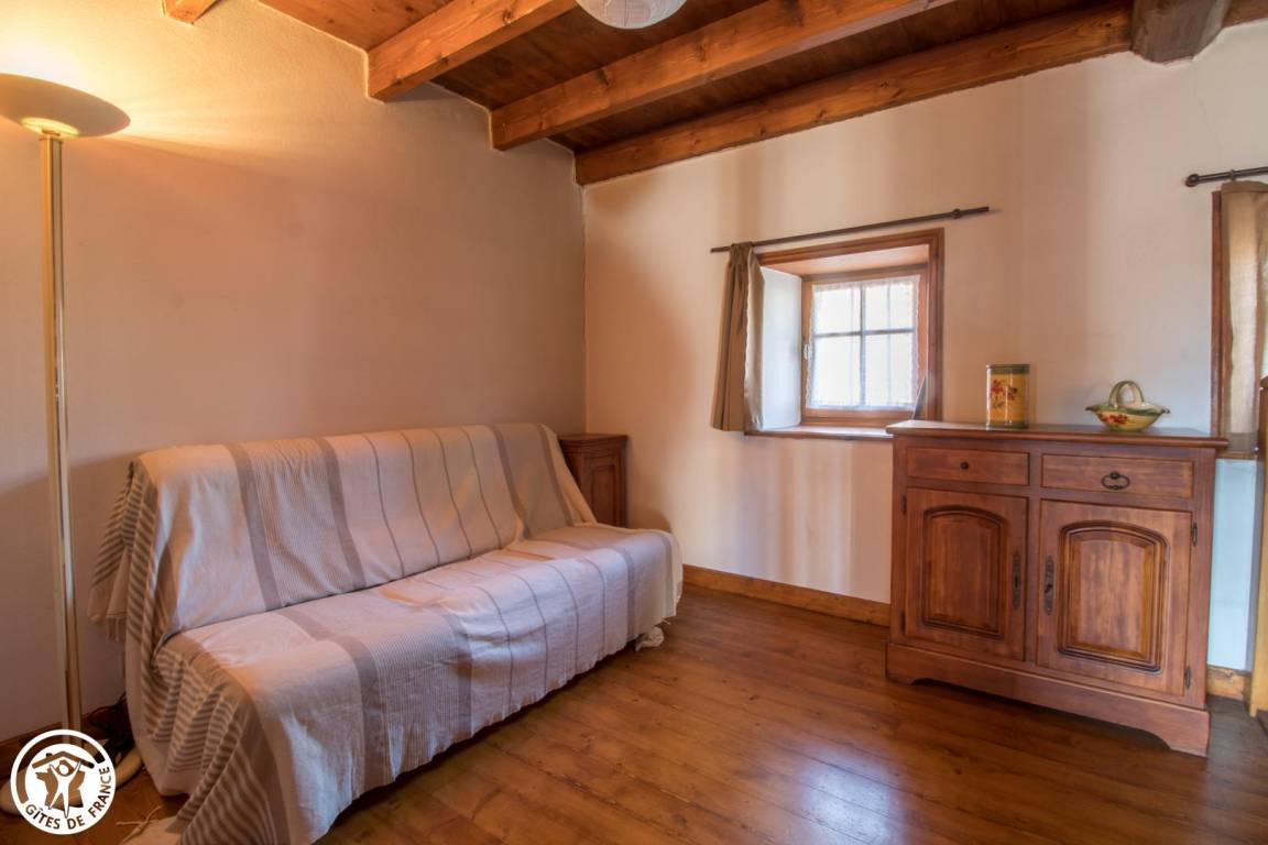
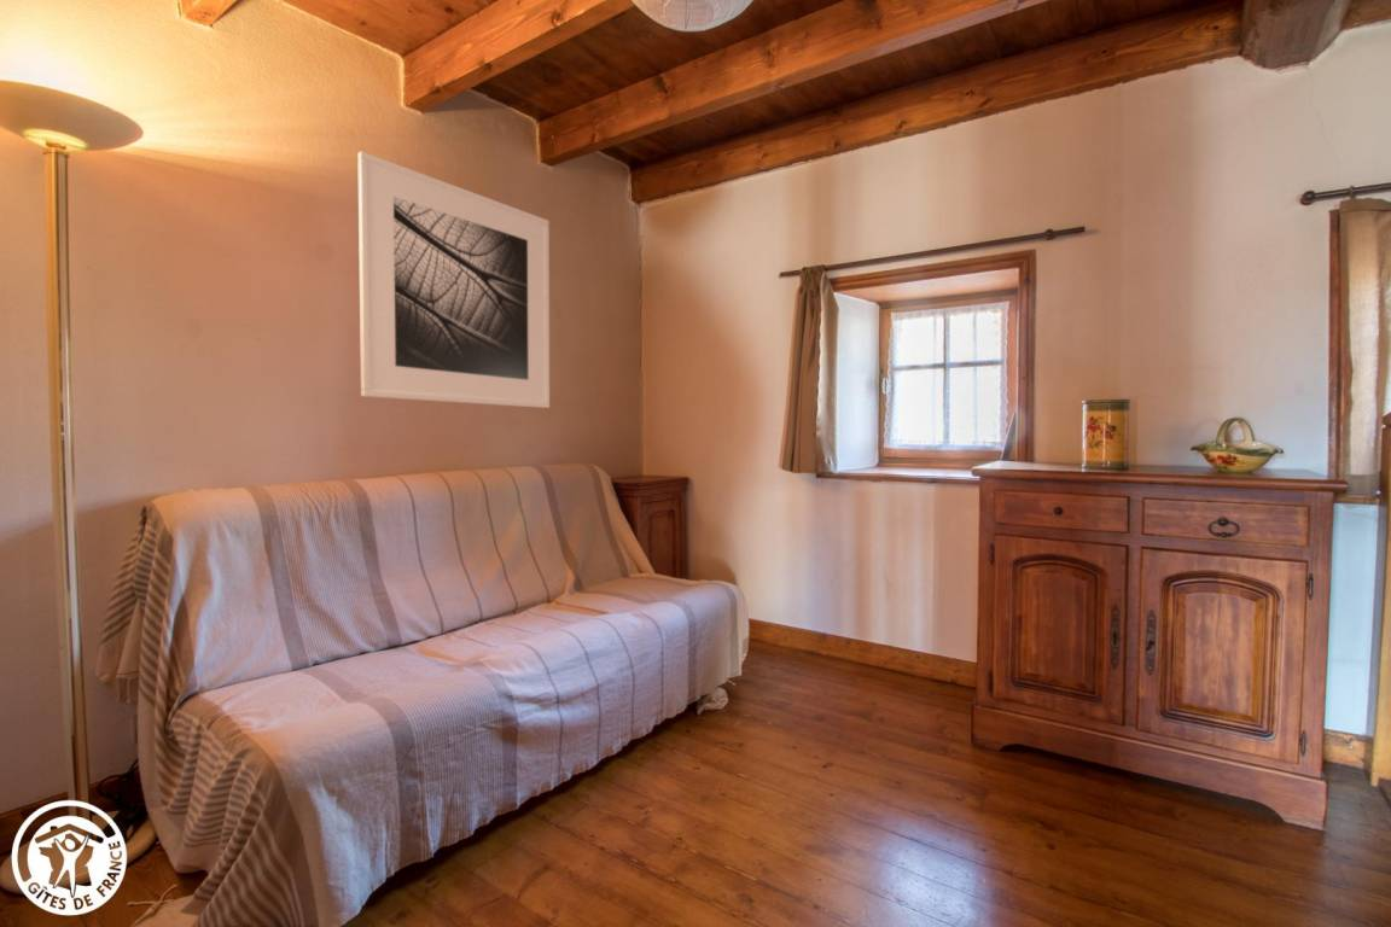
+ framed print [356,150,551,409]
